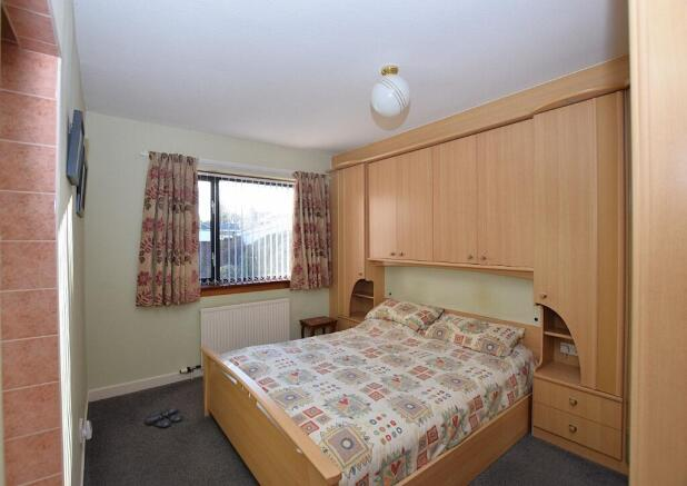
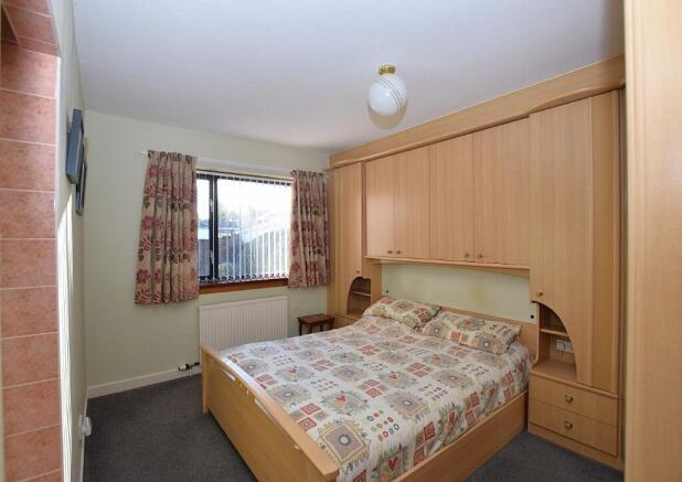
- slippers [145,407,185,428]
